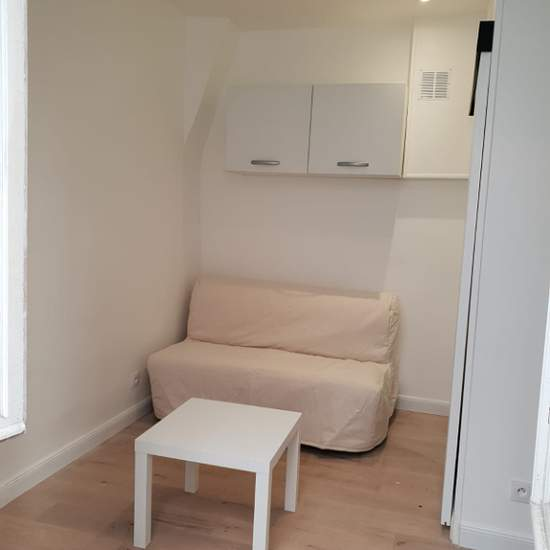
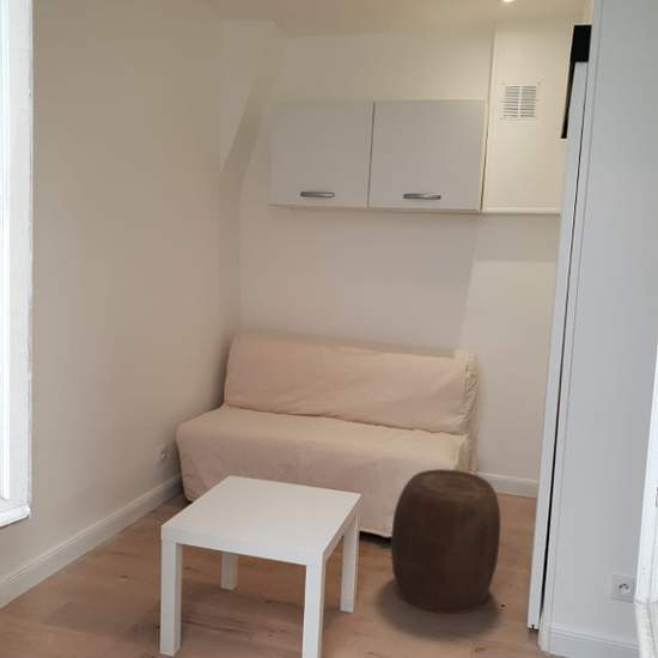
+ stool [390,468,501,615]
